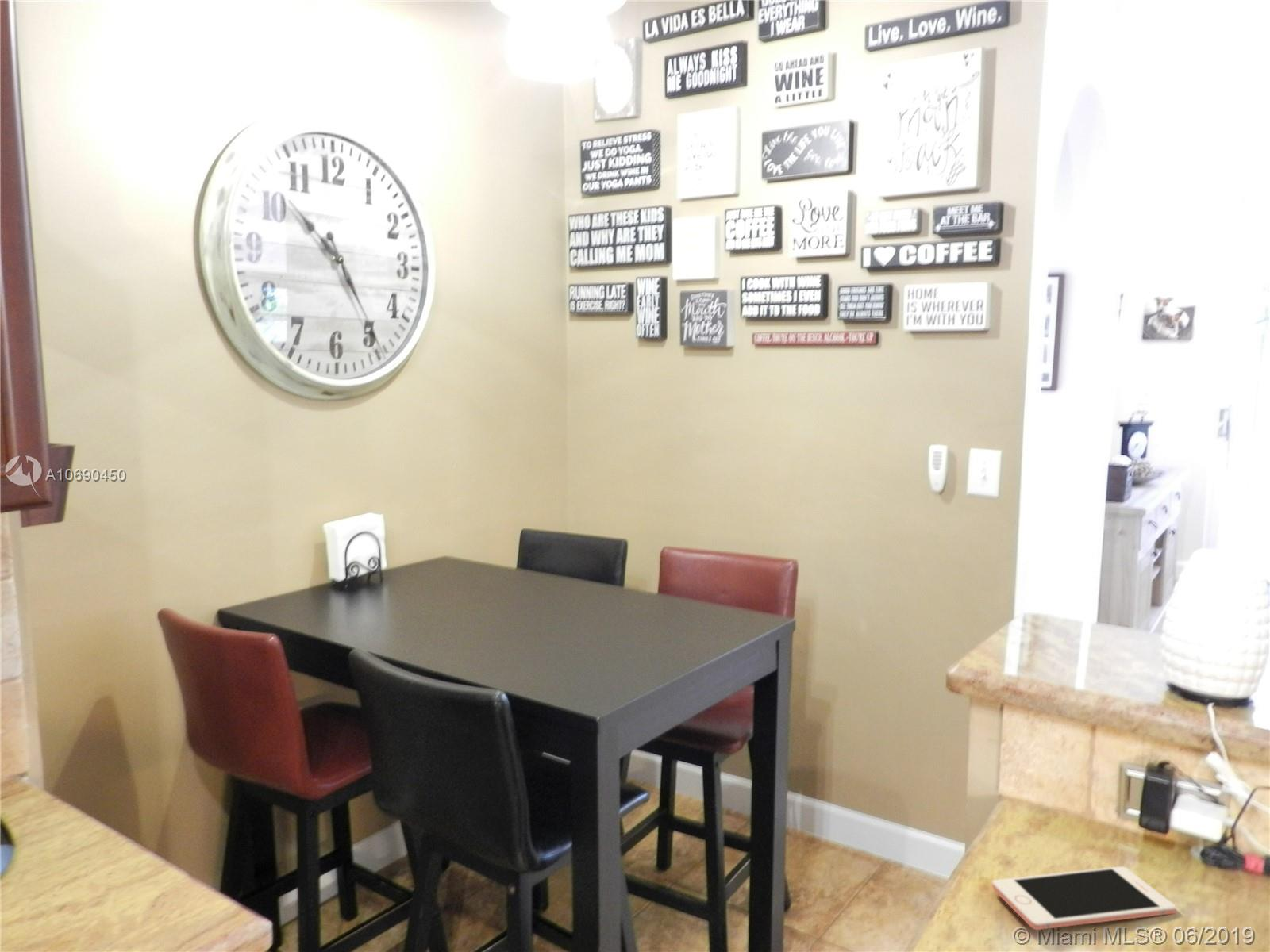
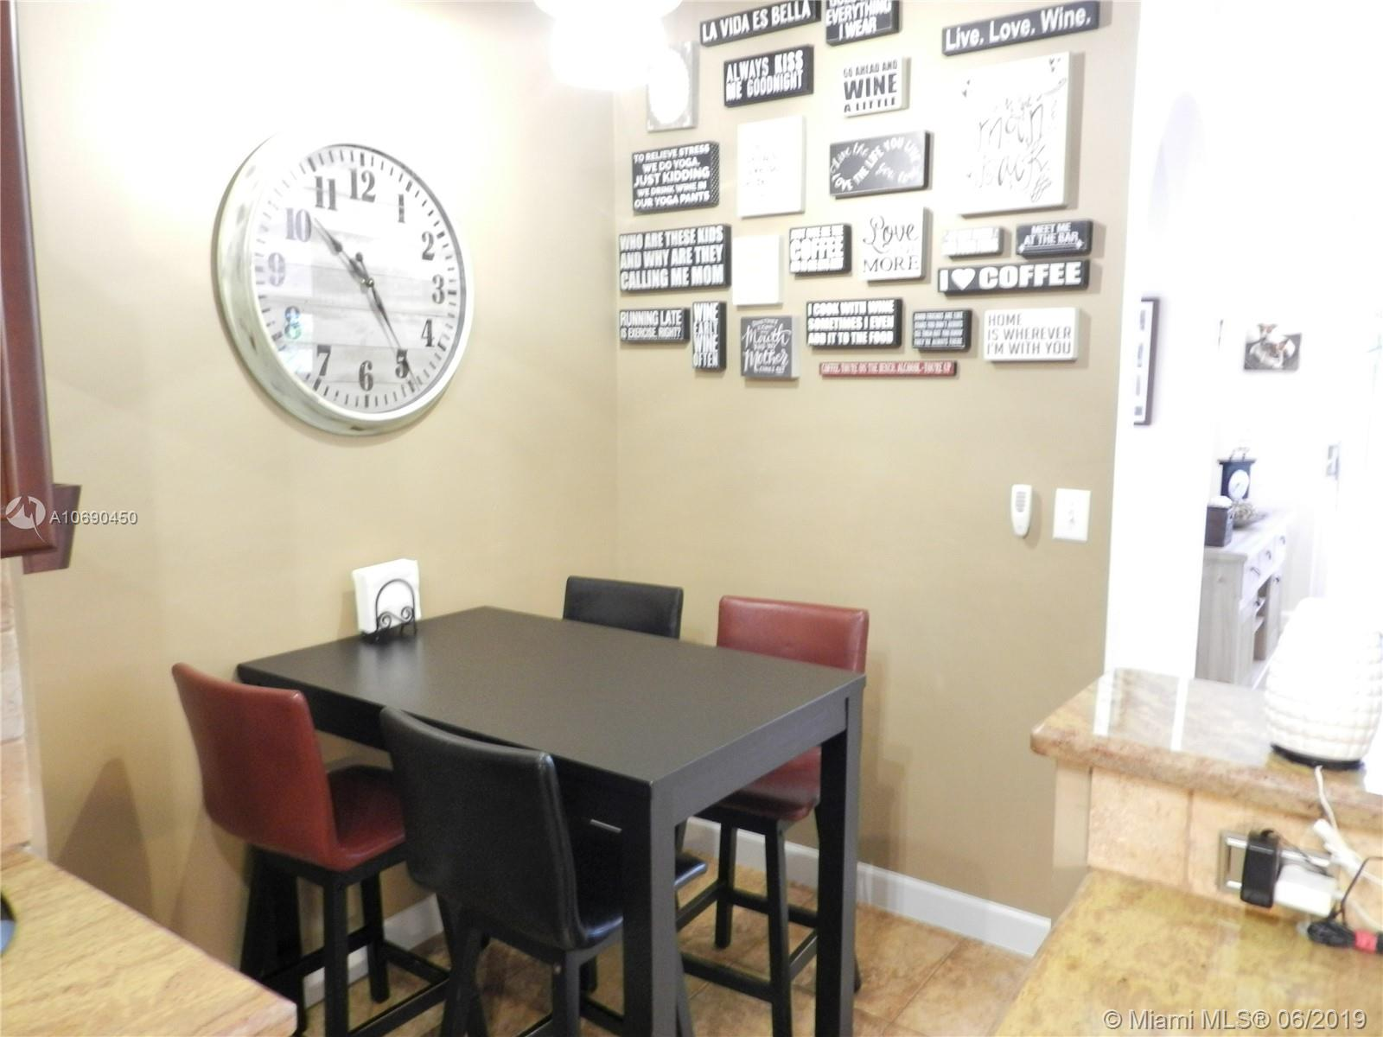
- cell phone [991,866,1176,931]
